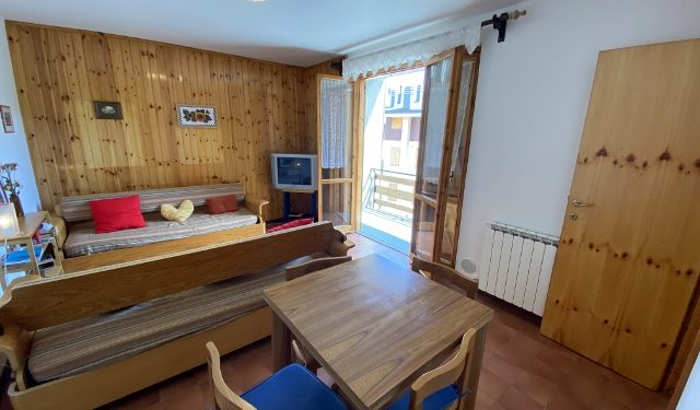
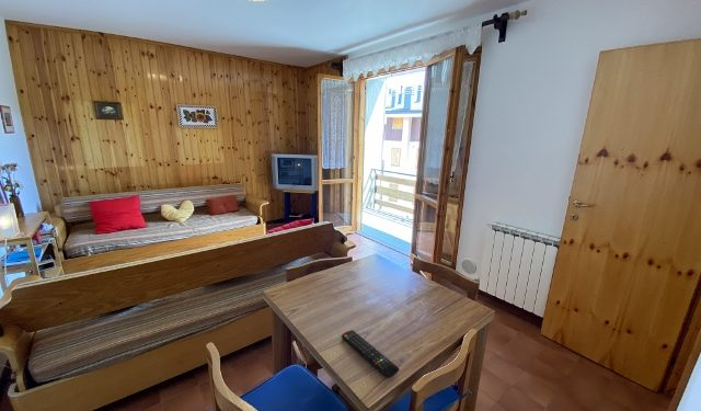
+ remote control [341,329,400,379]
